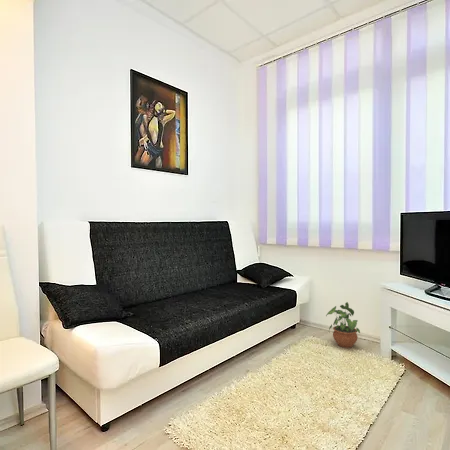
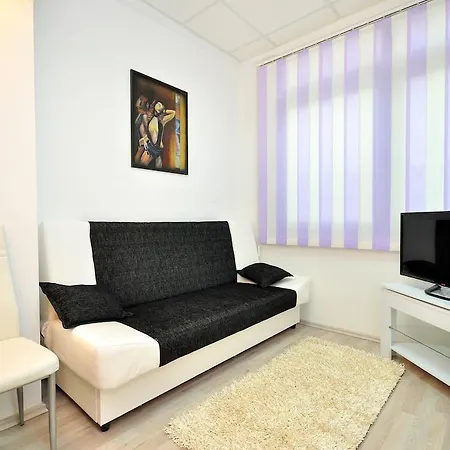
- potted plant [325,301,361,349]
